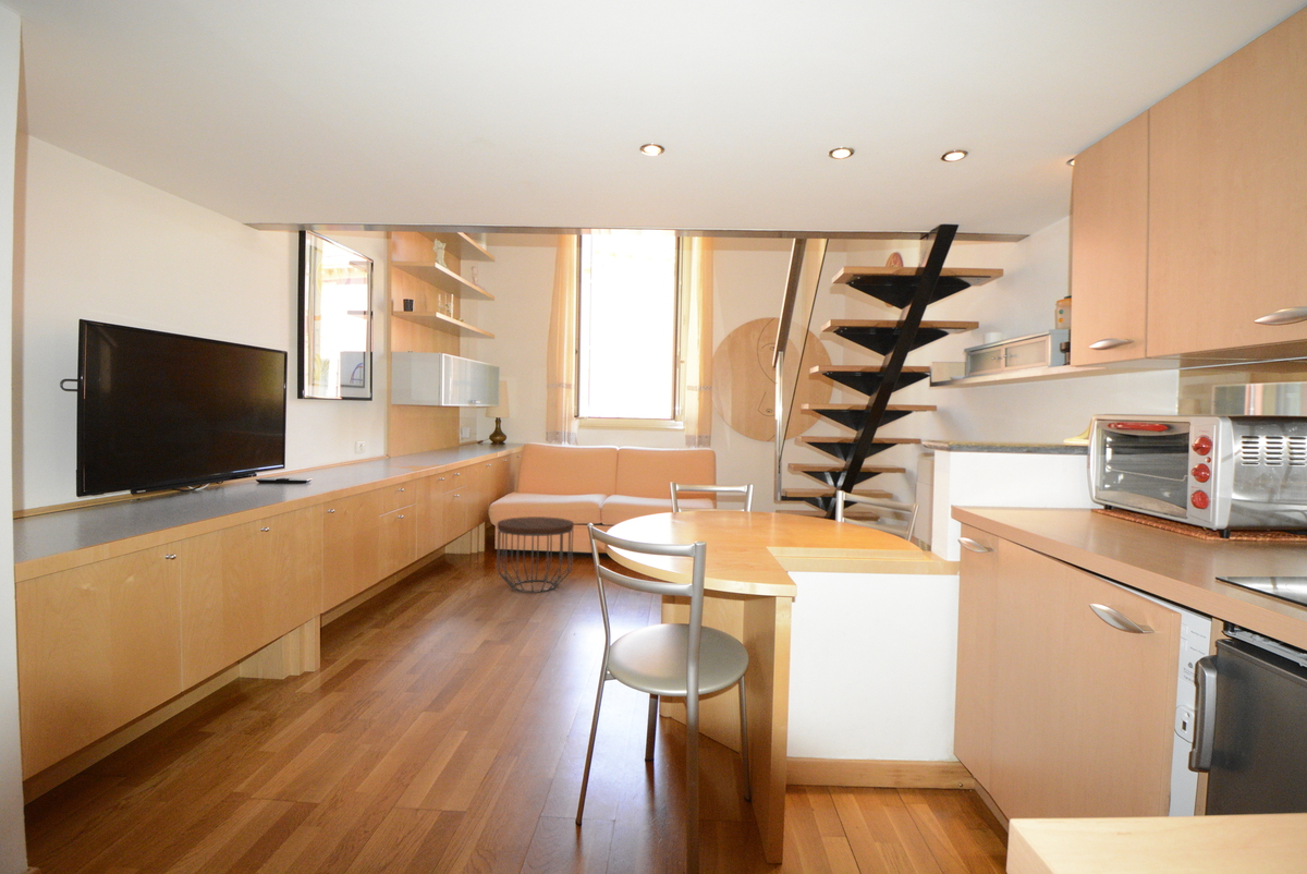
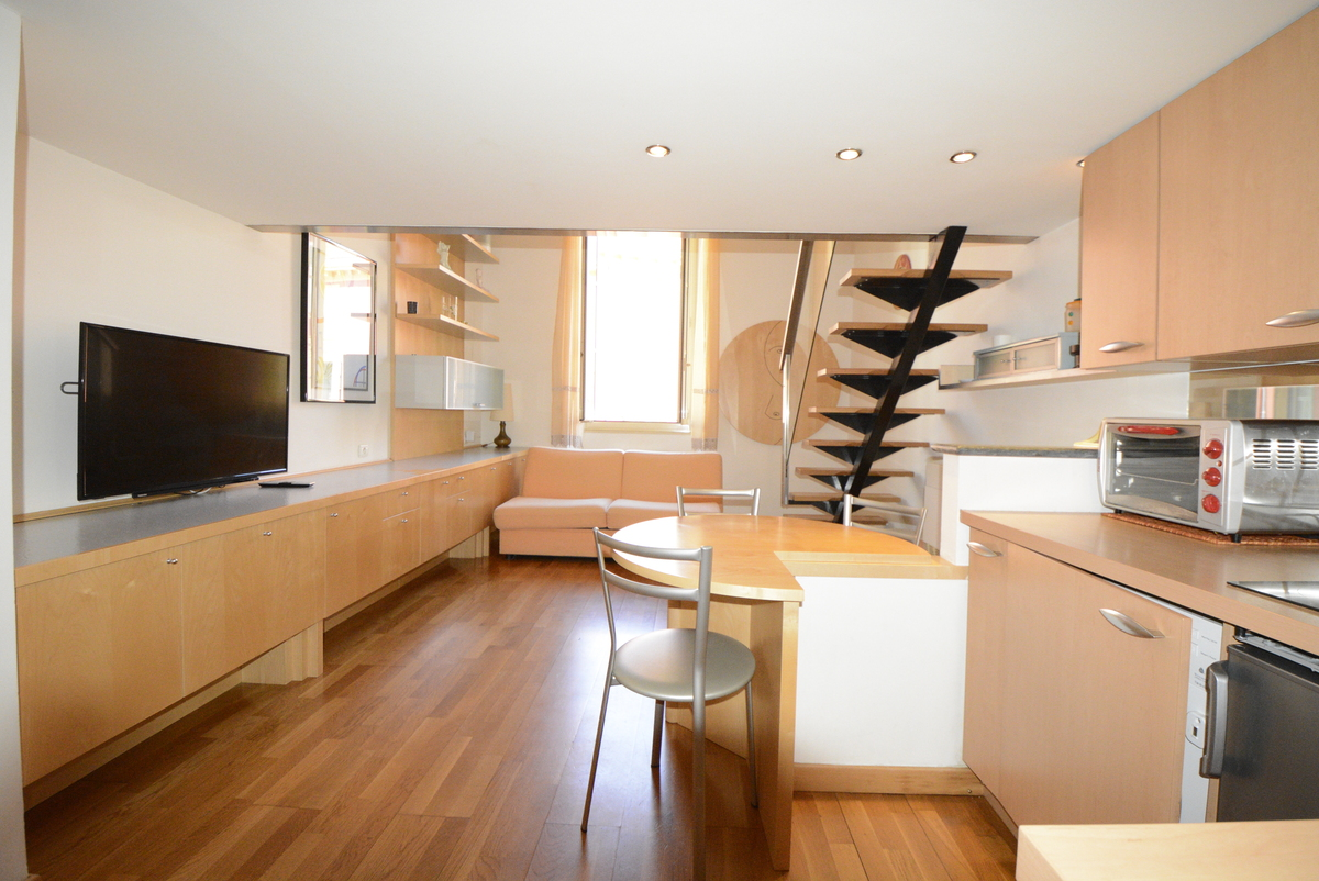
- side table [496,515,575,594]
